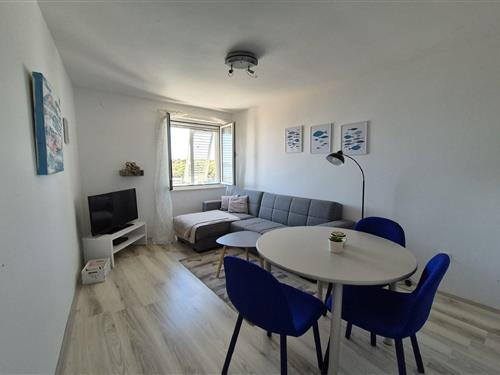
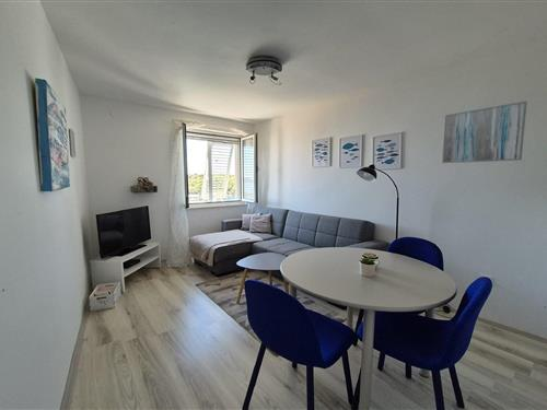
+ wall art [441,99,527,164]
